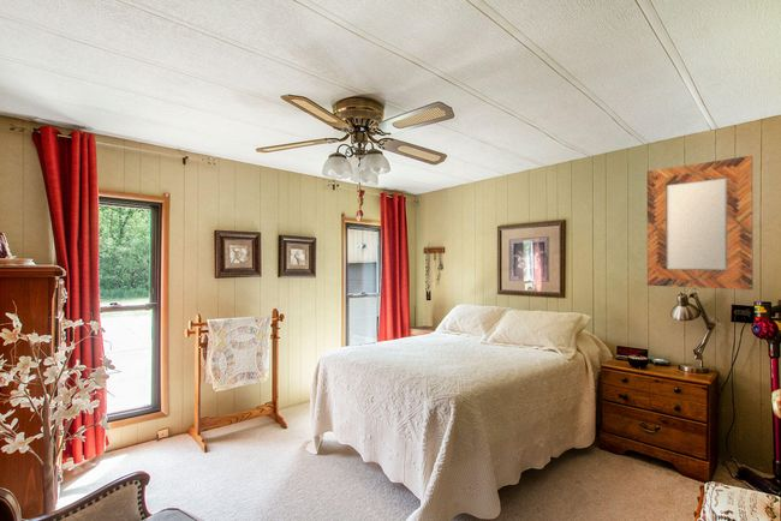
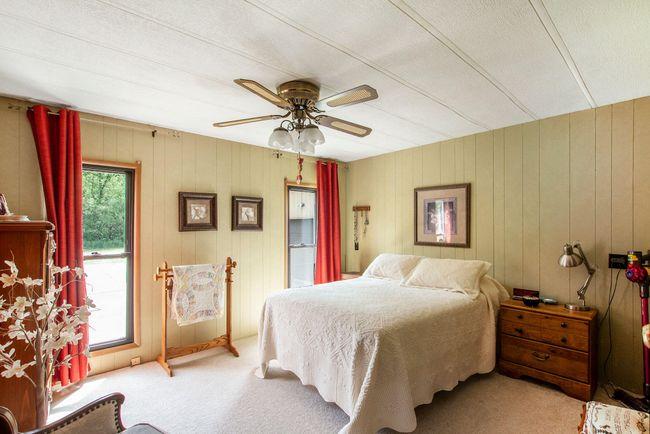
- home mirror [646,155,755,291]
